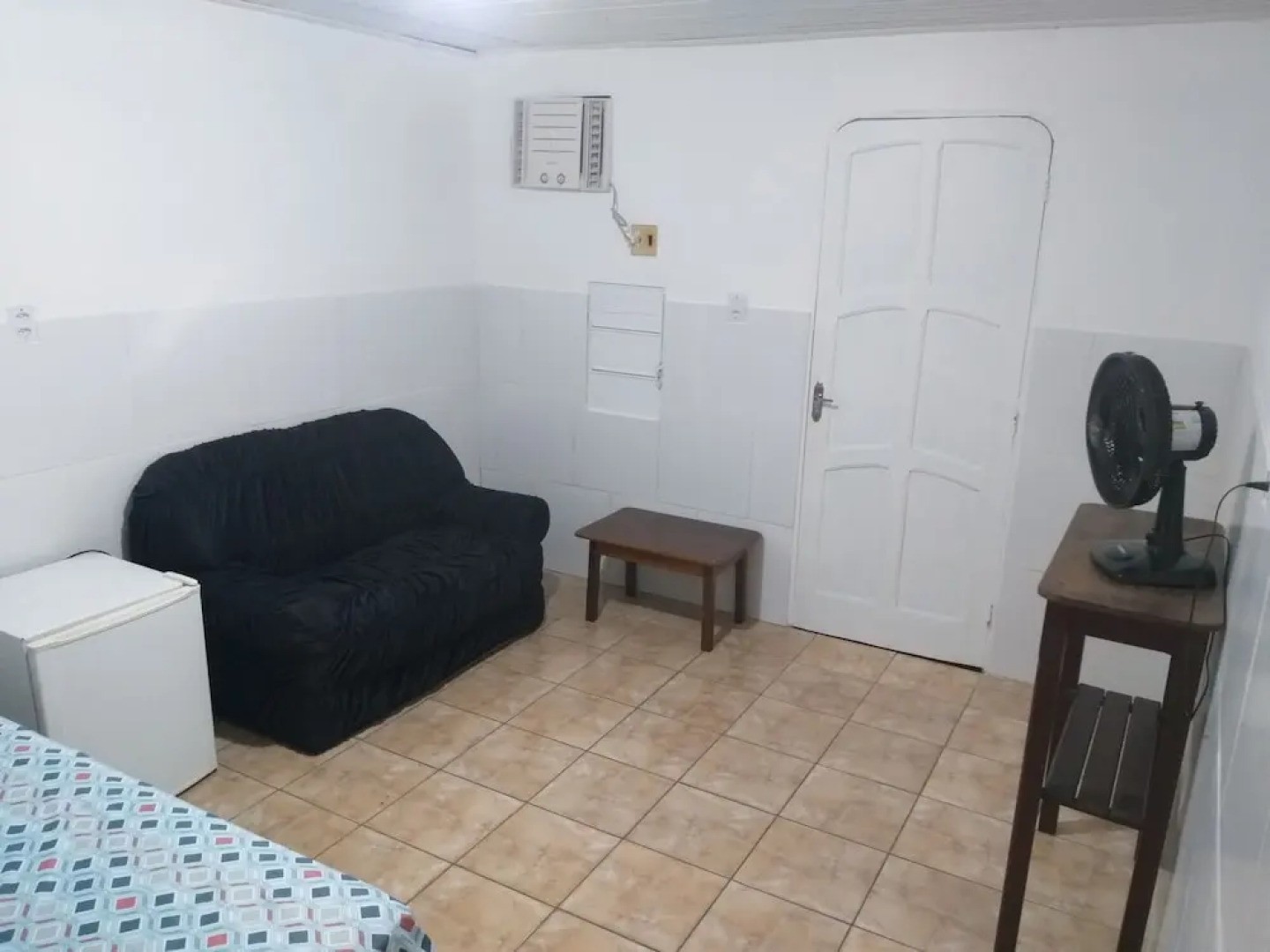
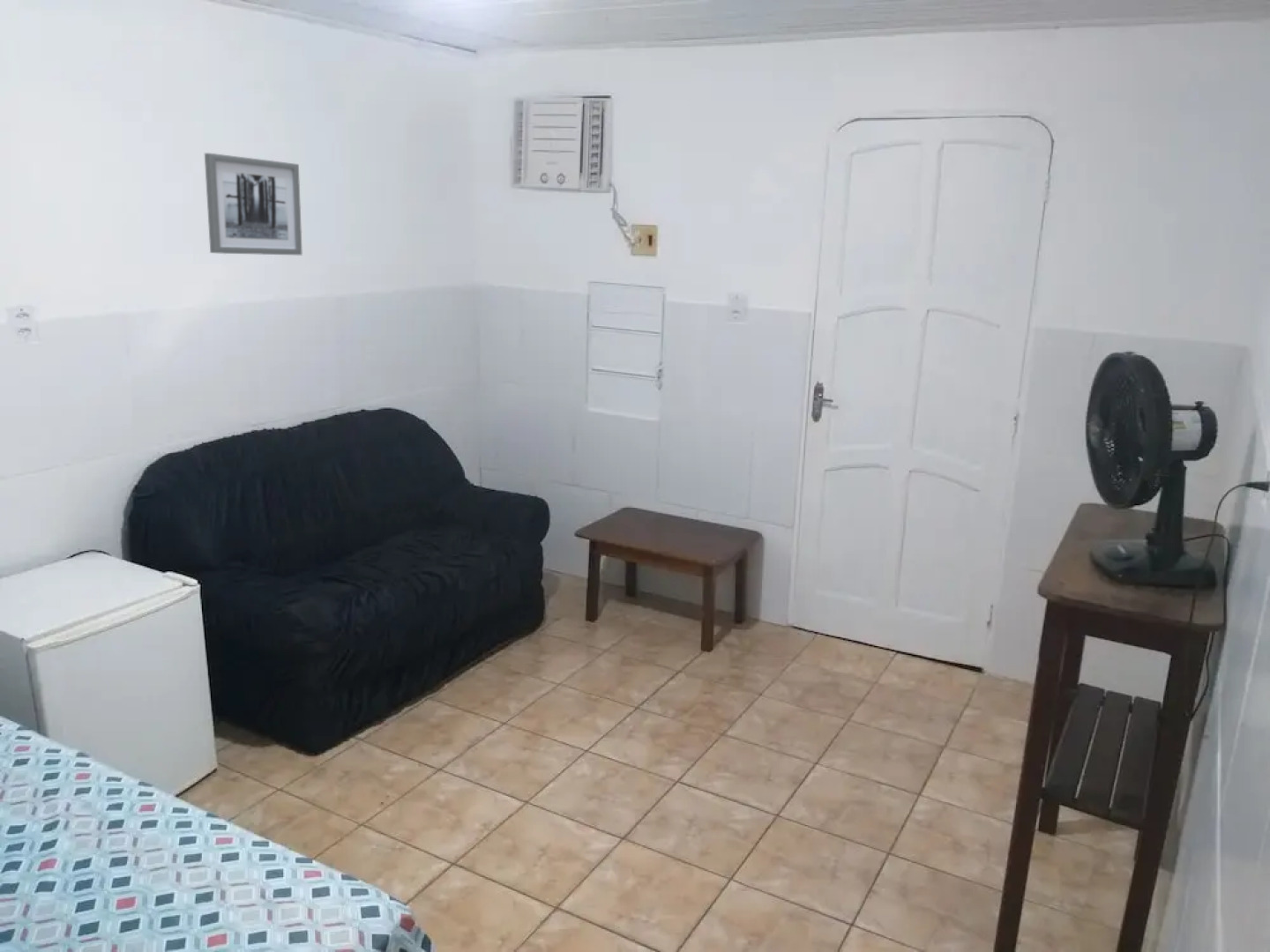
+ wall art [204,152,303,256]
